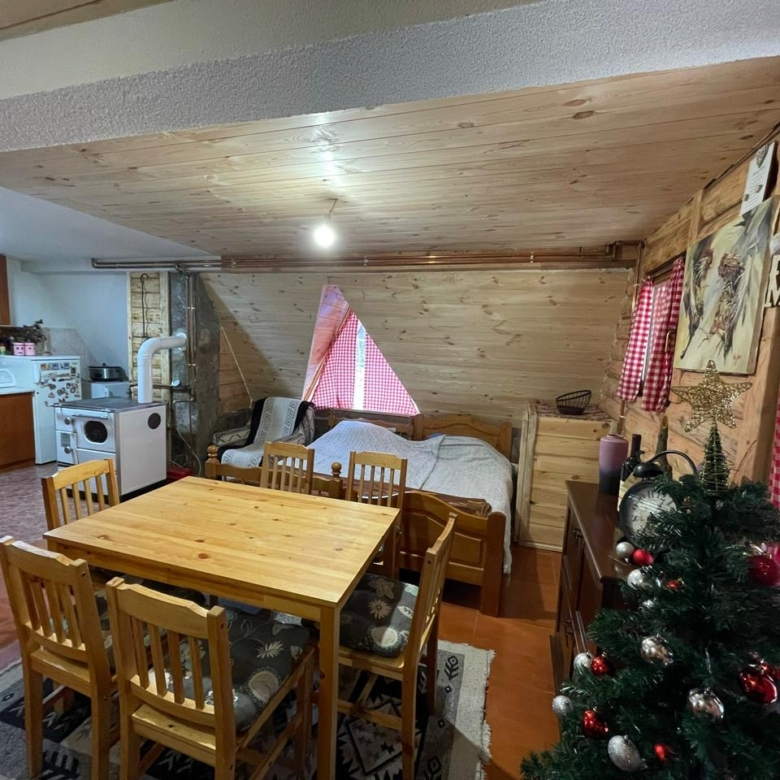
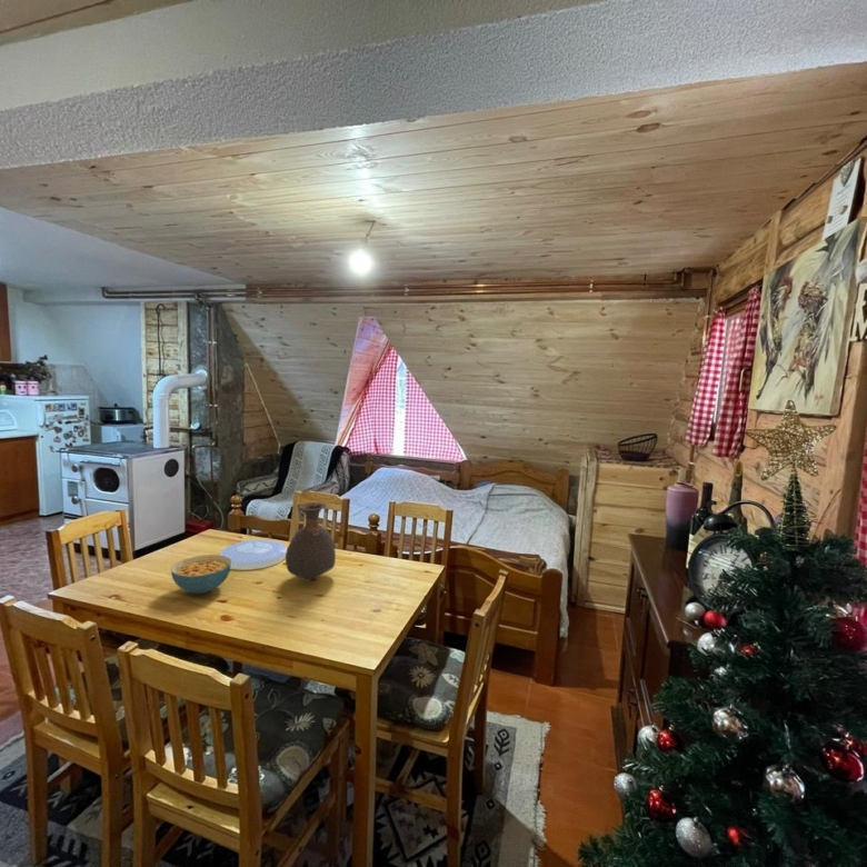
+ cereal bowl [170,554,231,595]
+ vase [285,501,337,581]
+ plate [219,538,288,571]
